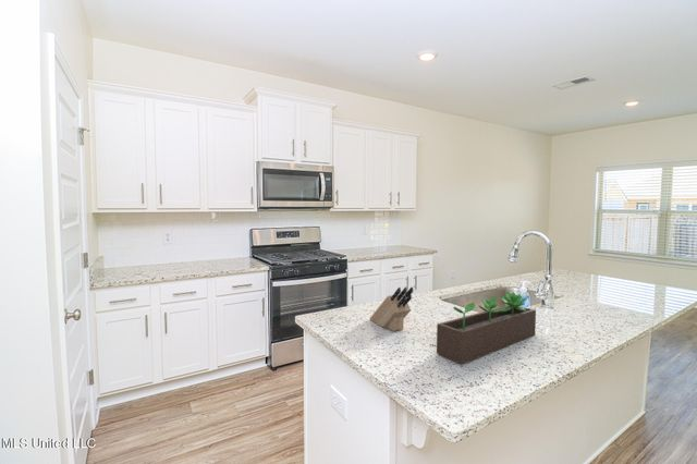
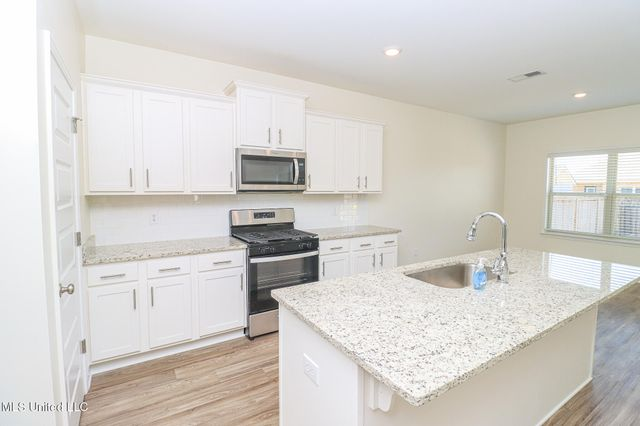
- knife block [369,286,414,332]
- succulent planter [436,290,537,365]
